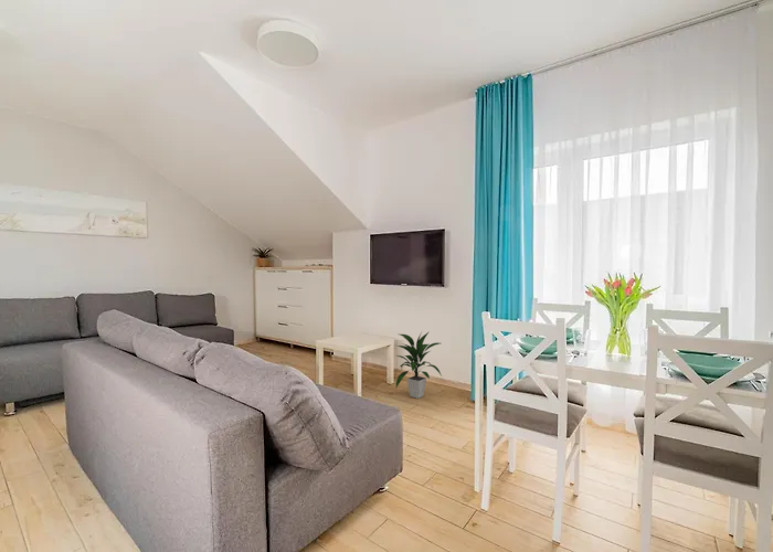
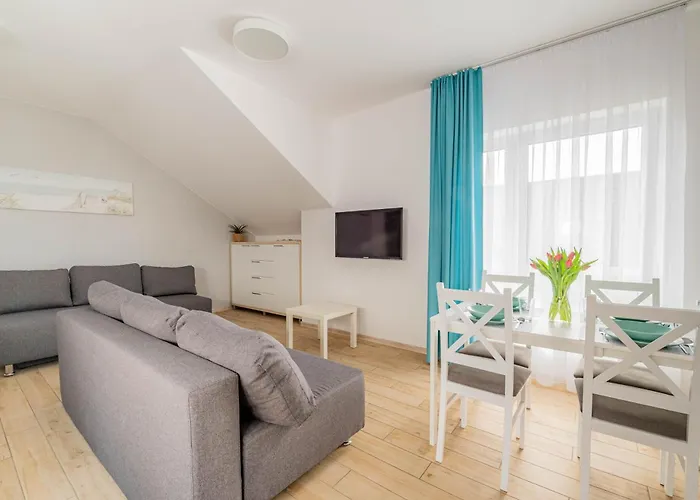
- indoor plant [394,330,443,400]
